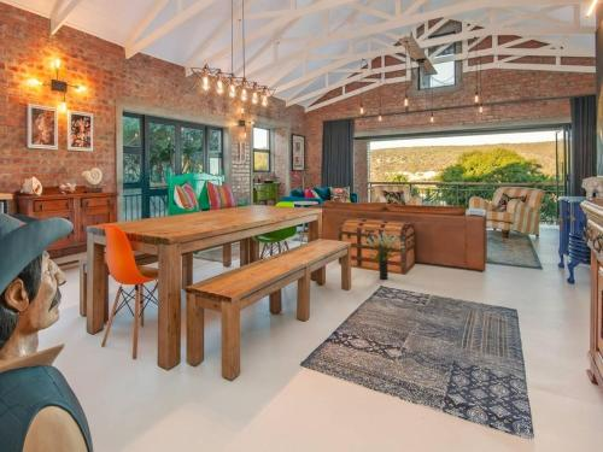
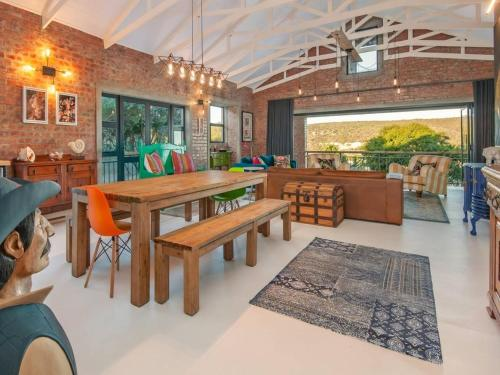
- potted plant [361,231,405,281]
